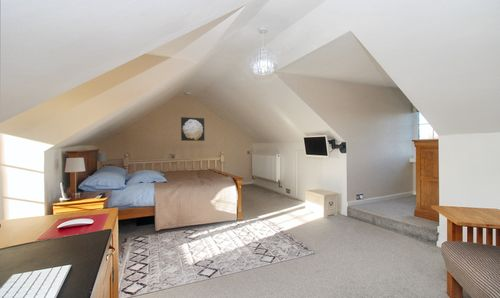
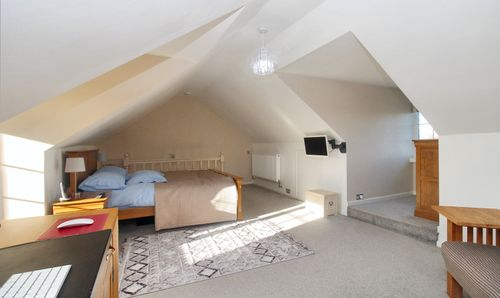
- wall art [180,116,205,142]
